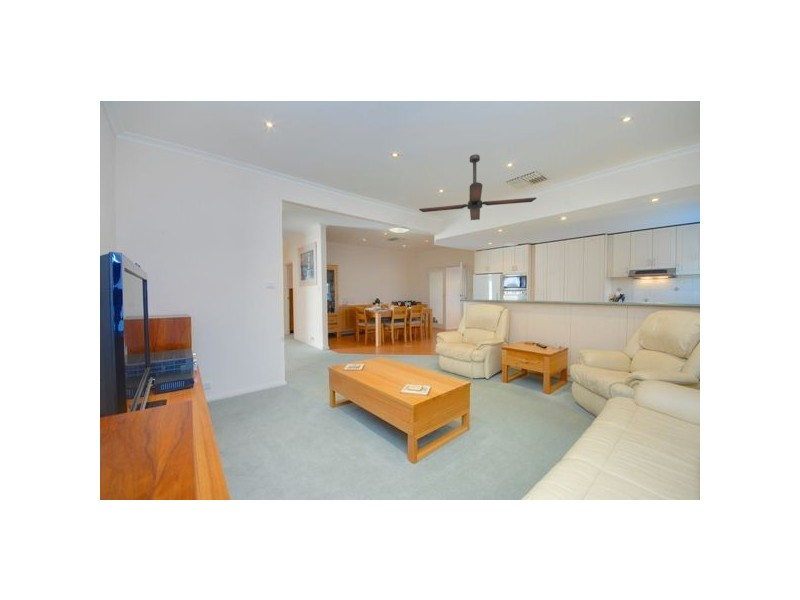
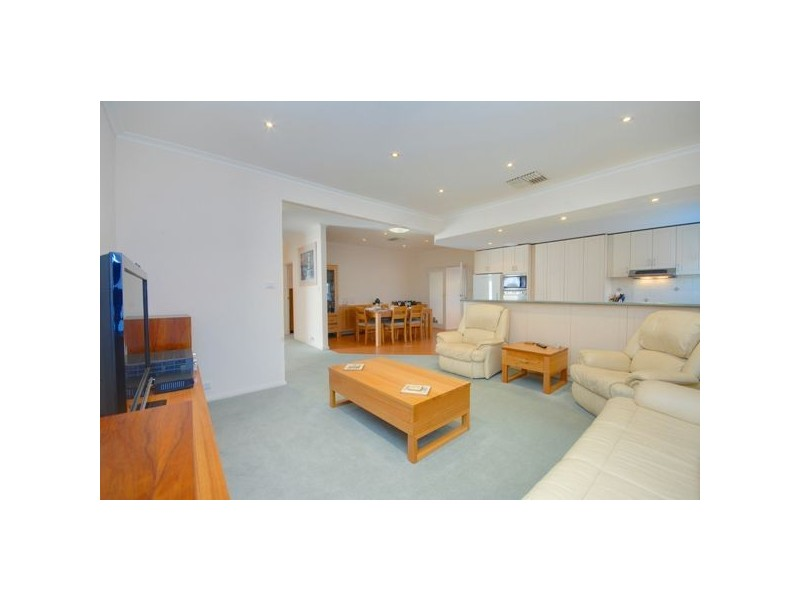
- ceiling fan [418,153,537,221]
